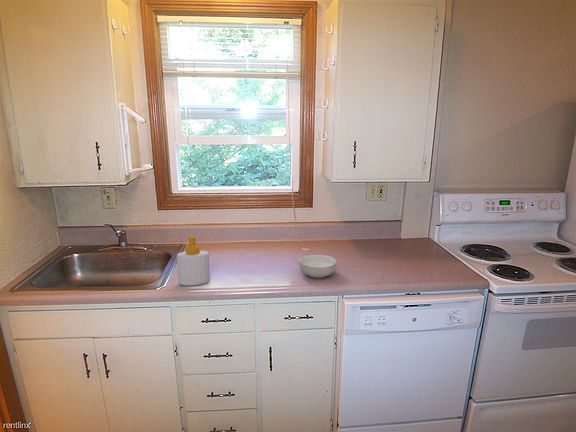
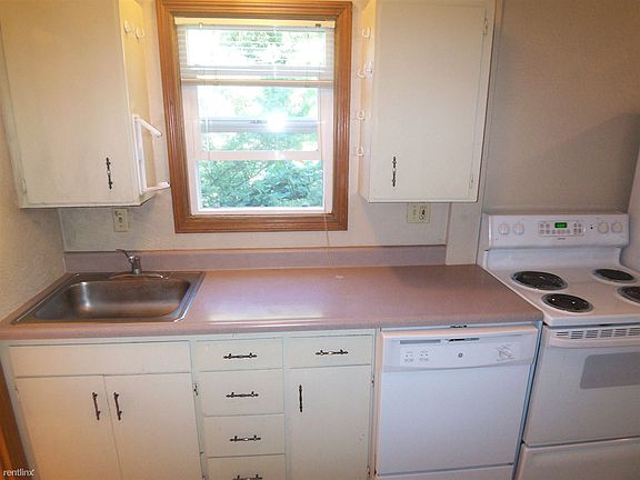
- soap bottle [176,234,211,287]
- cereal bowl [299,254,337,279]
